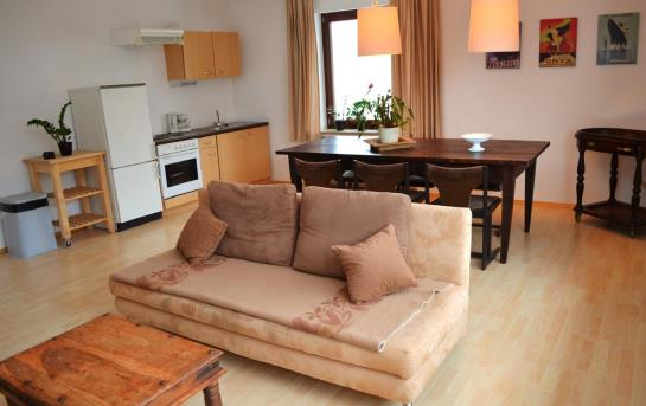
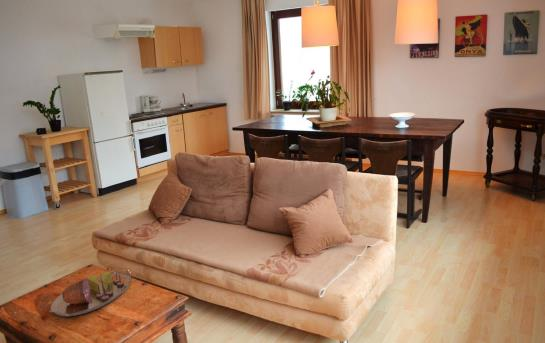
+ serving tray [48,267,132,317]
